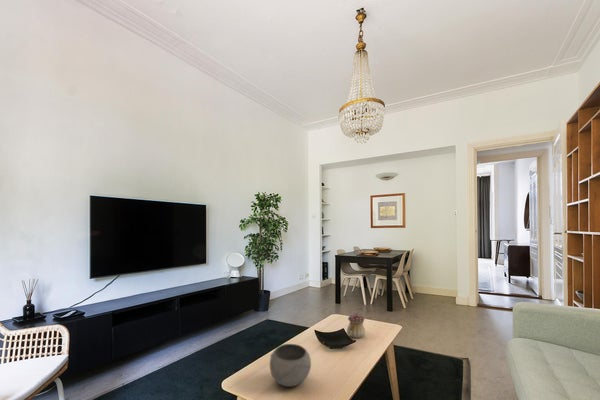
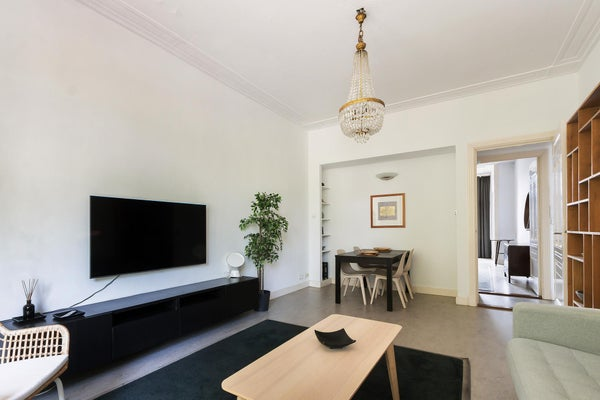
- teapot [346,312,366,339]
- bowl [269,343,312,388]
